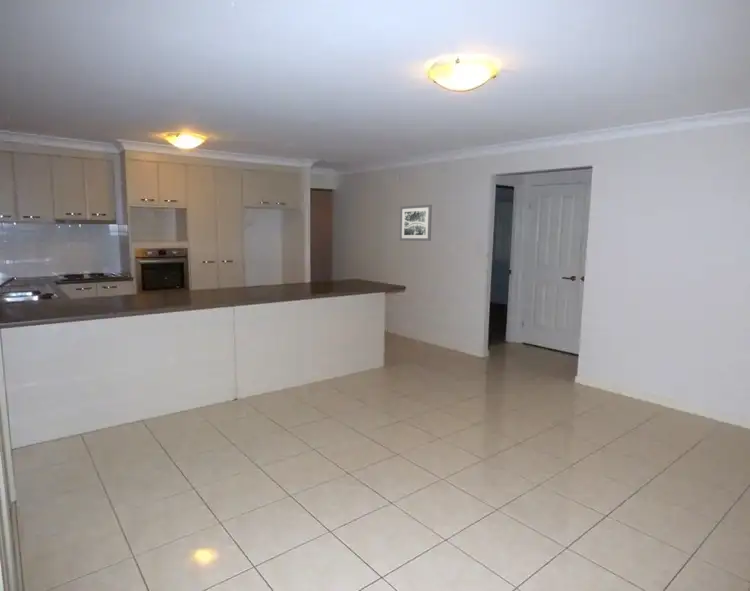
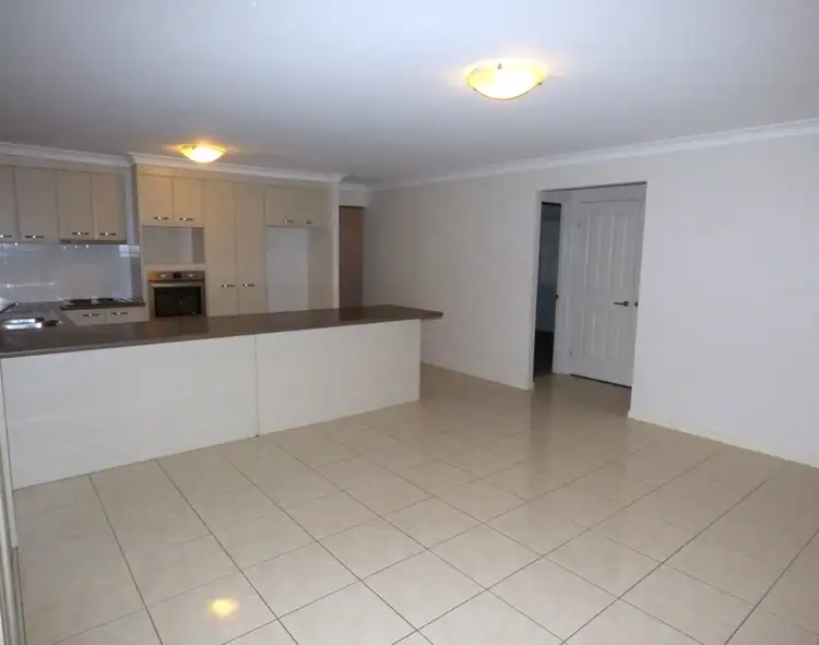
- wall art [399,204,433,242]
